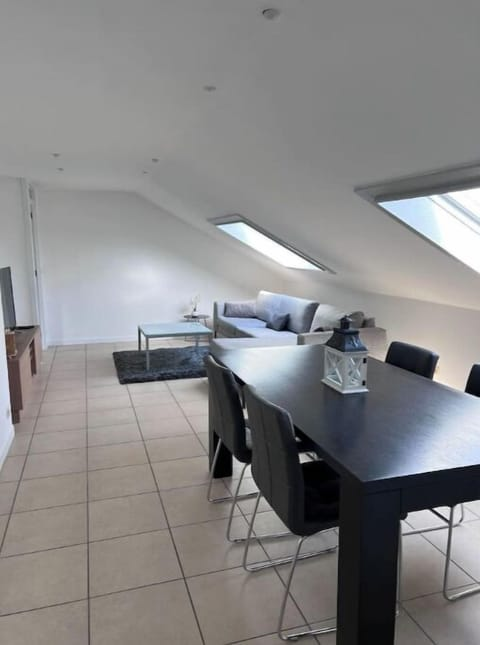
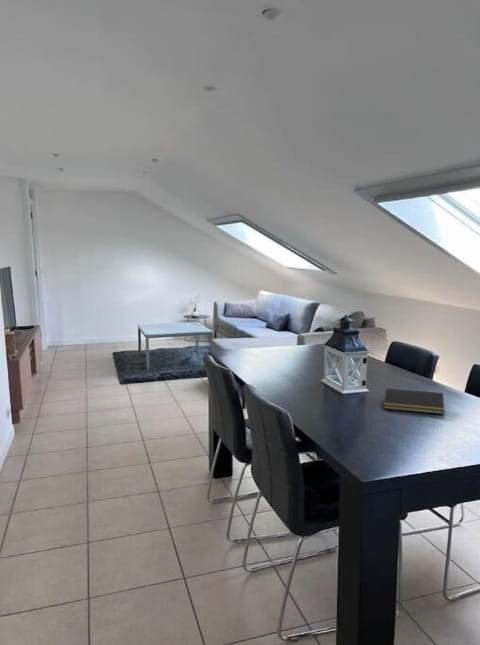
+ notepad [383,388,445,415]
